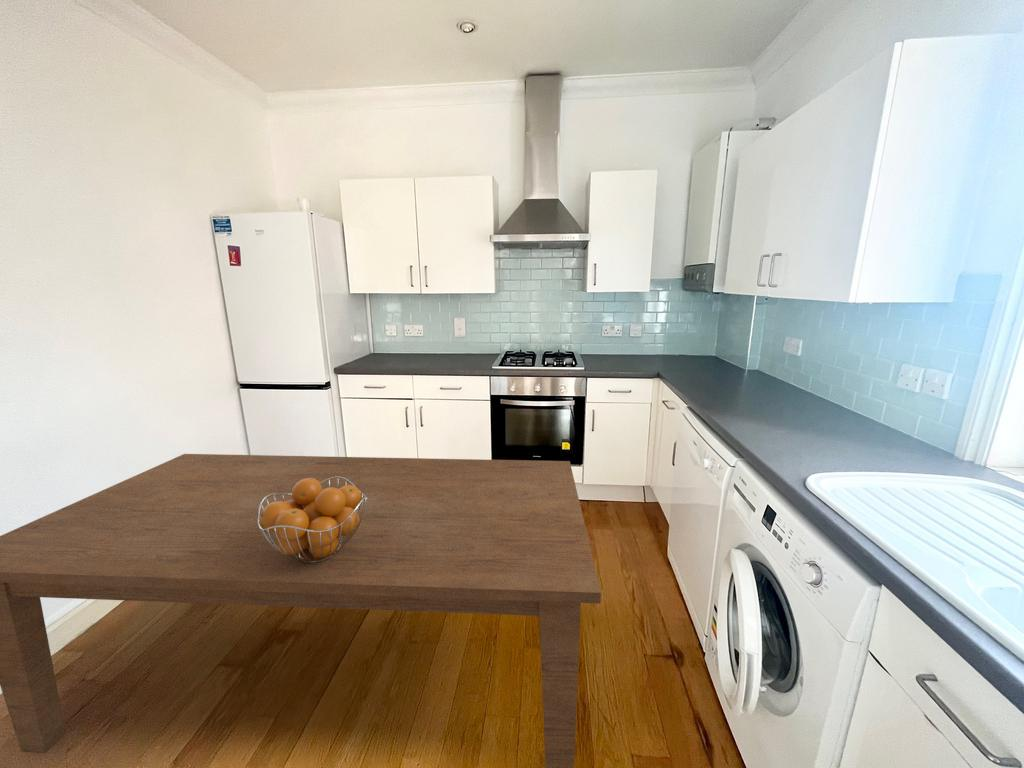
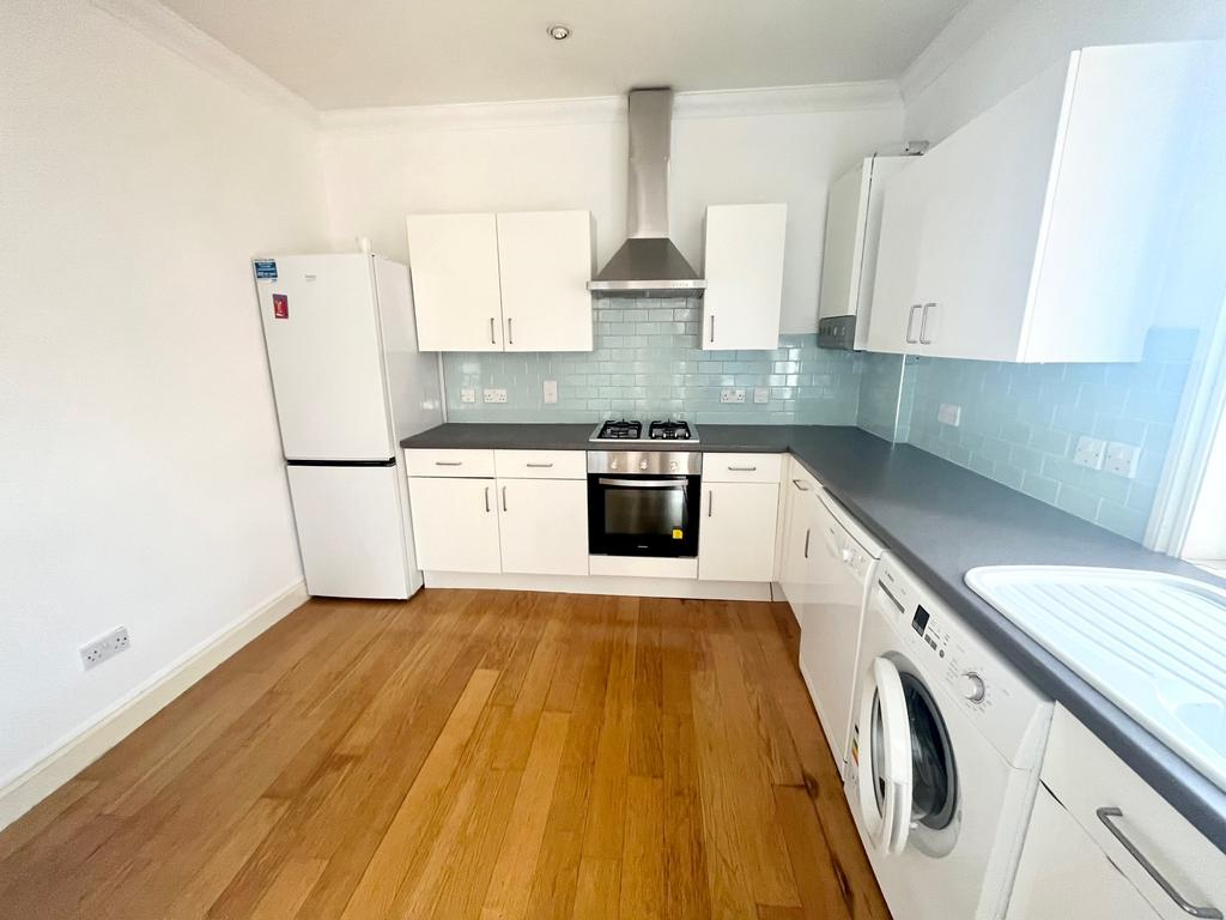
- dining table [0,453,602,768]
- fruit basket [258,476,367,564]
